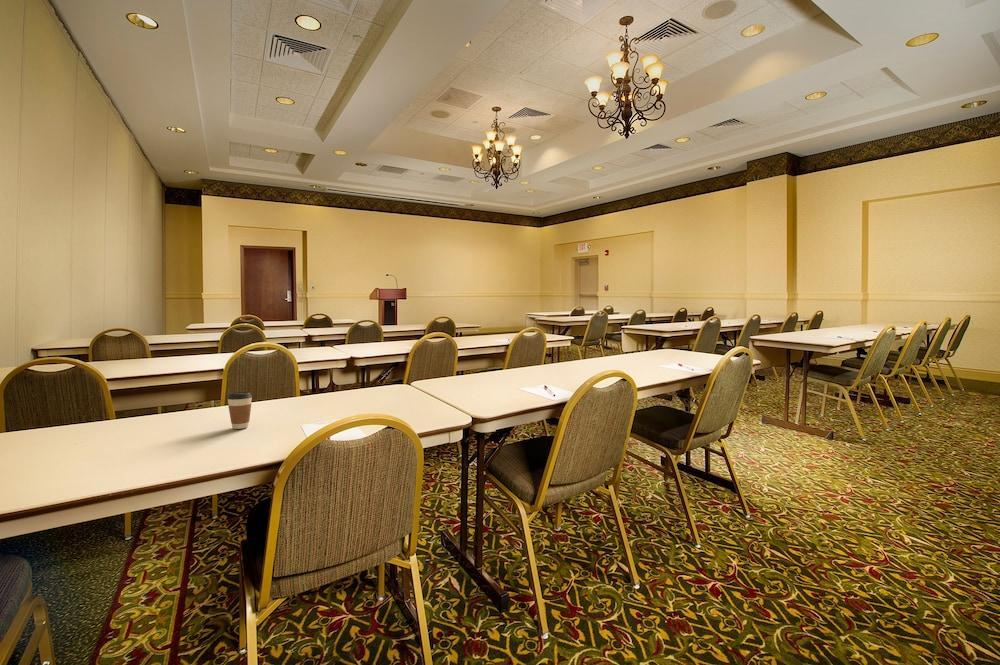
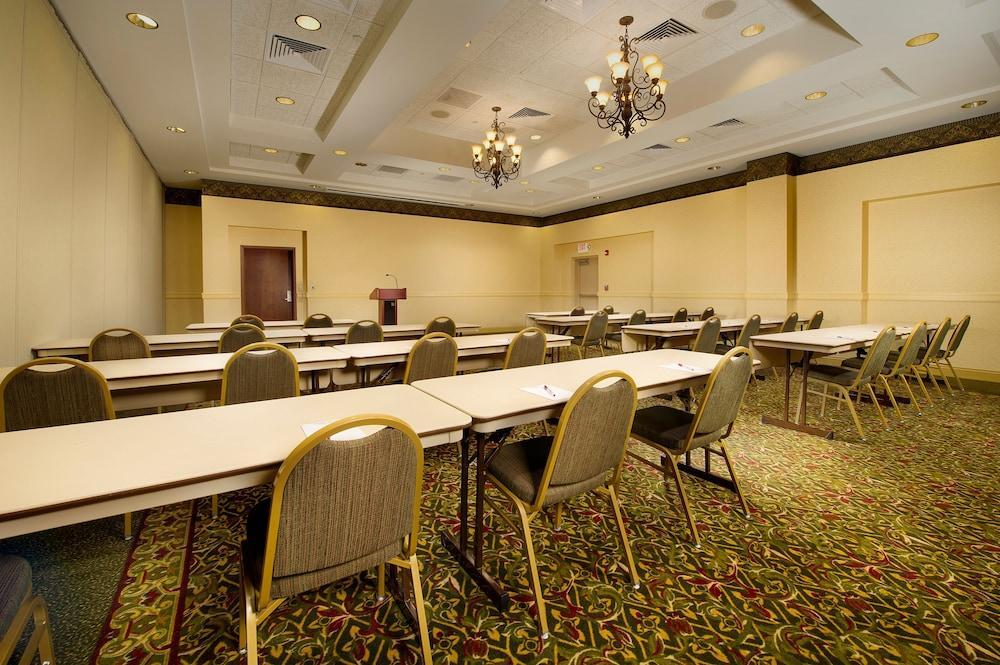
- coffee cup [226,391,253,430]
